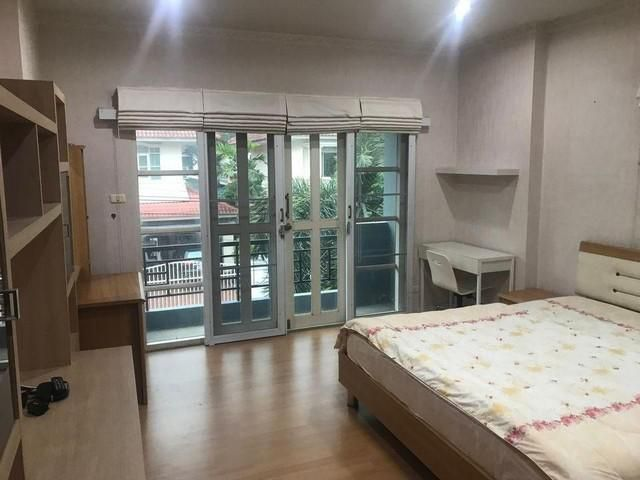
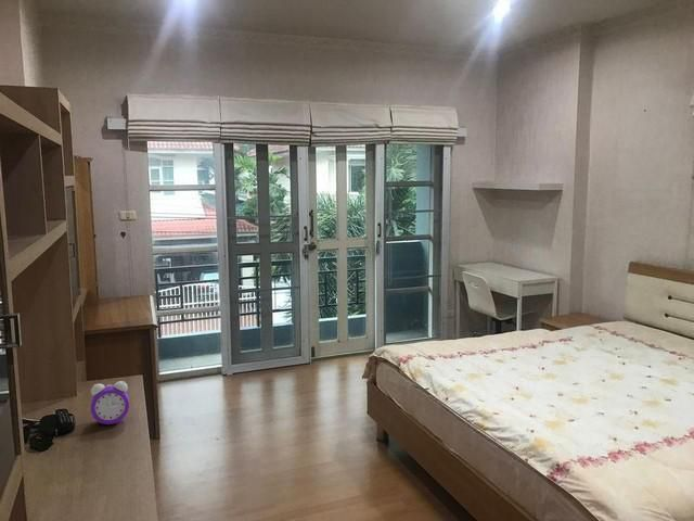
+ alarm clock [90,380,130,425]
